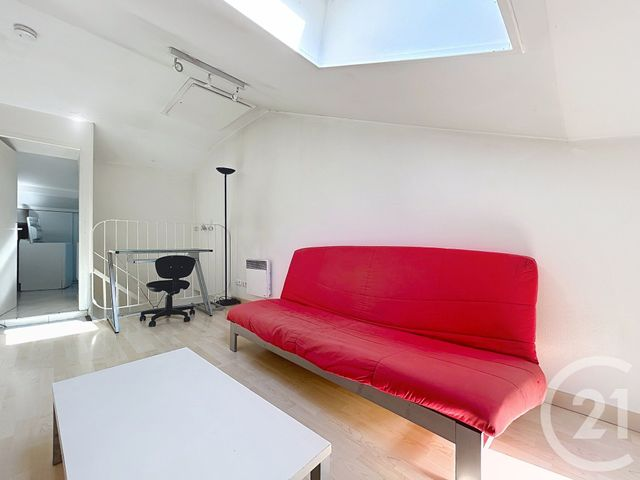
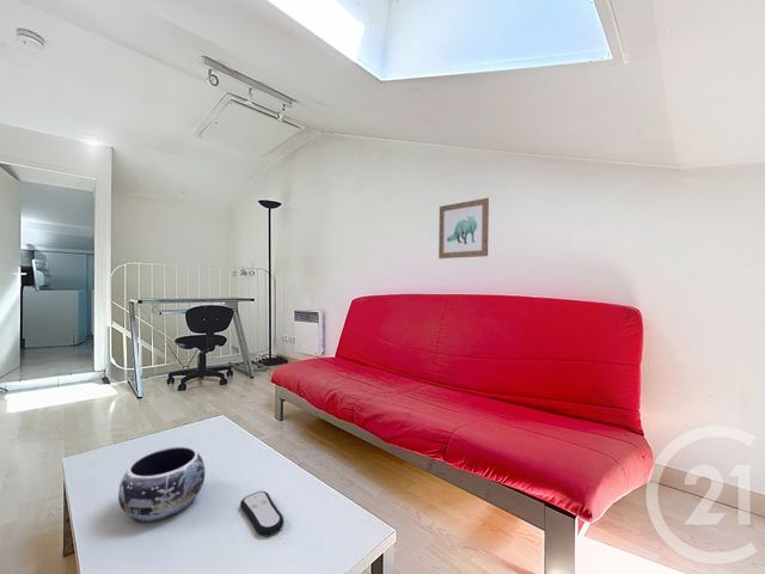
+ decorative bowl [117,445,206,524]
+ wall art [437,197,490,259]
+ remote control [239,490,284,537]
